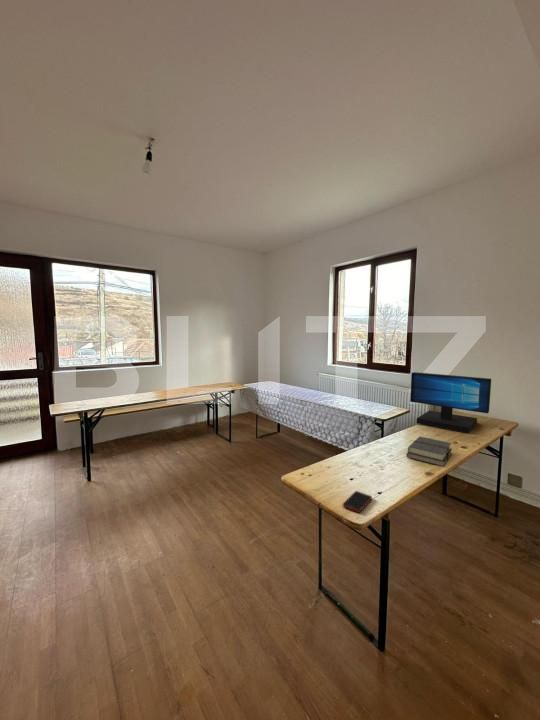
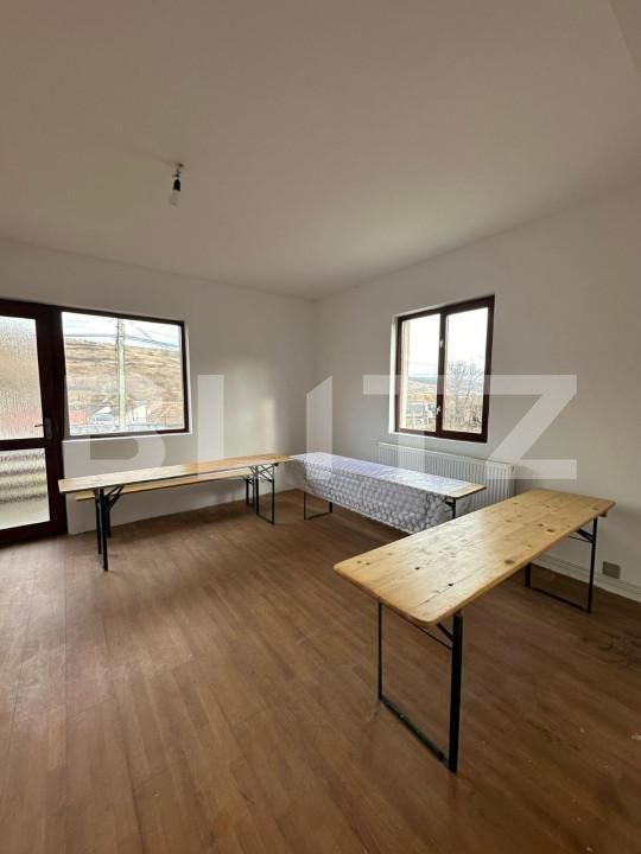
- monitor [409,371,492,434]
- cell phone [342,490,373,514]
- book [406,436,453,468]
